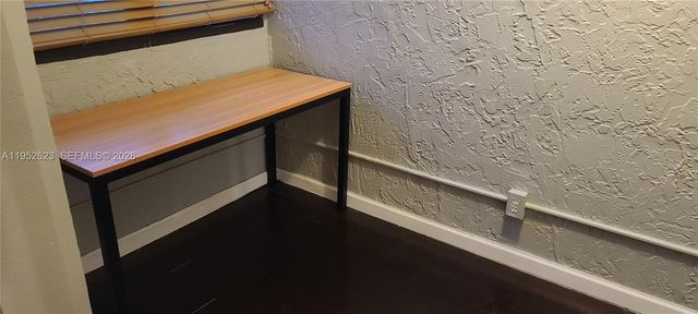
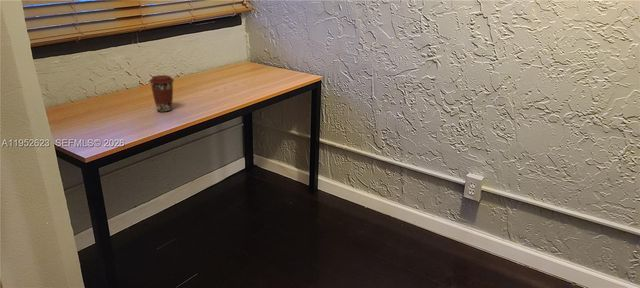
+ coffee cup [148,74,175,113]
